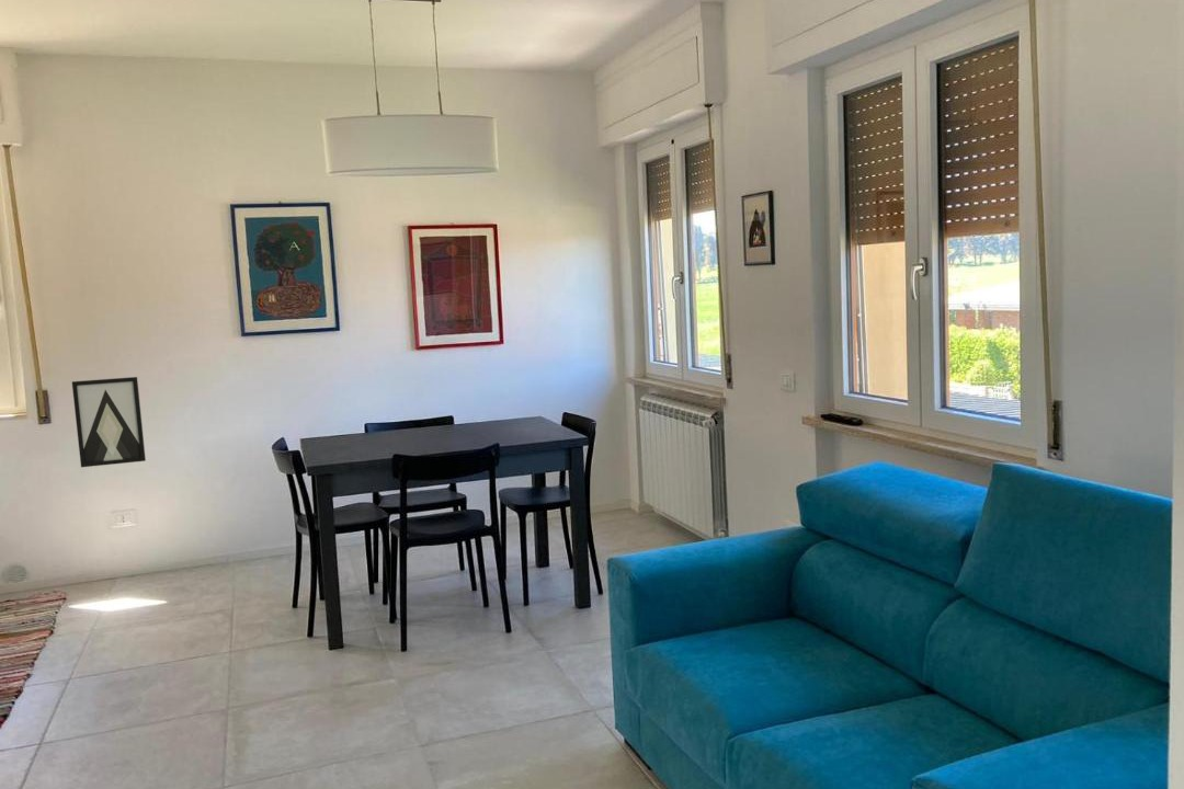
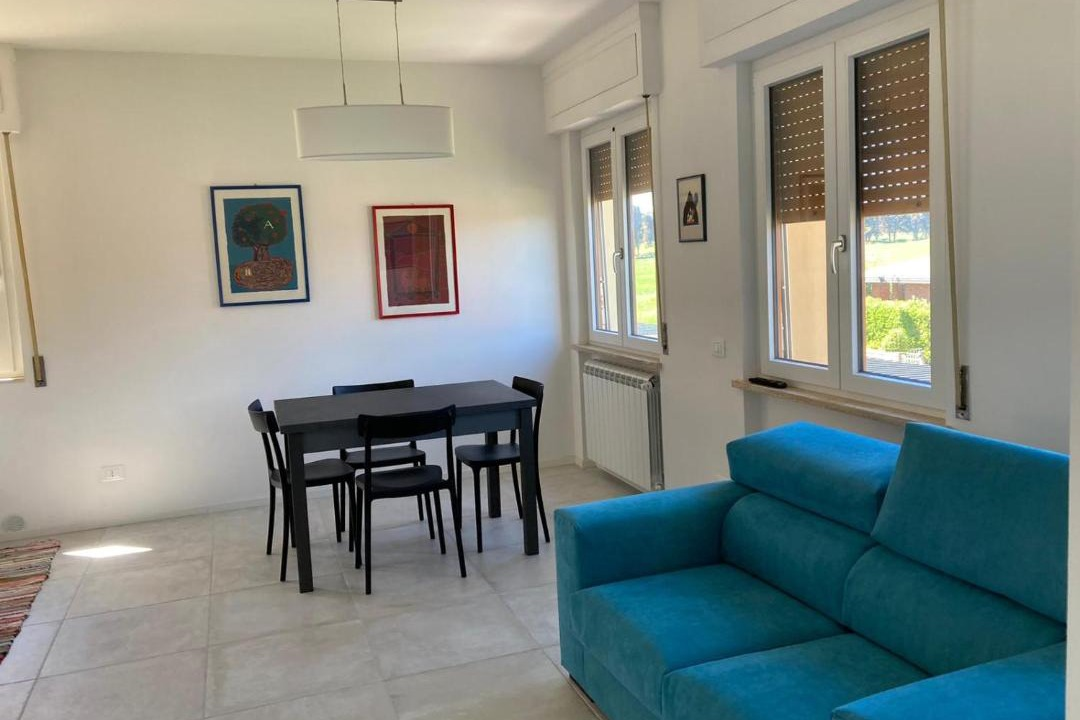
- wall art [71,376,147,468]
